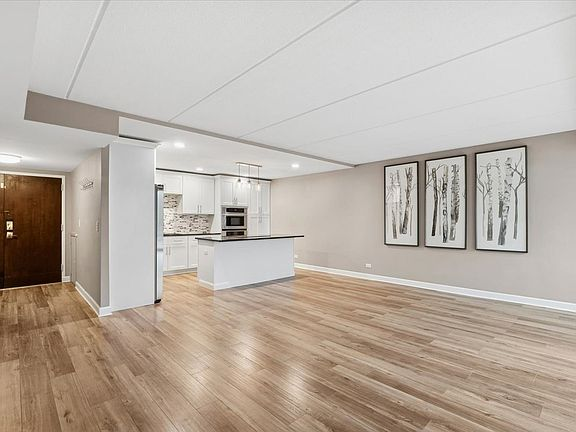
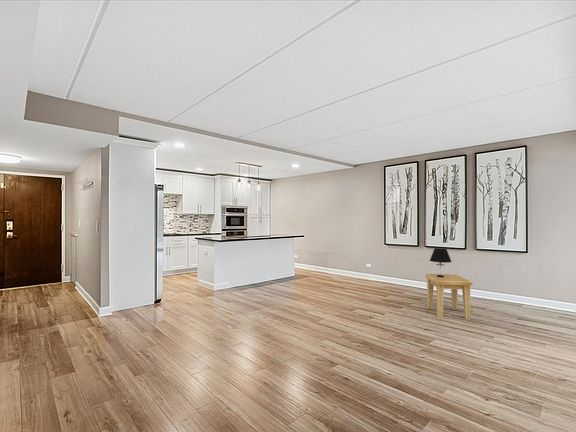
+ table lamp [429,247,452,277]
+ side table [424,273,474,320]
